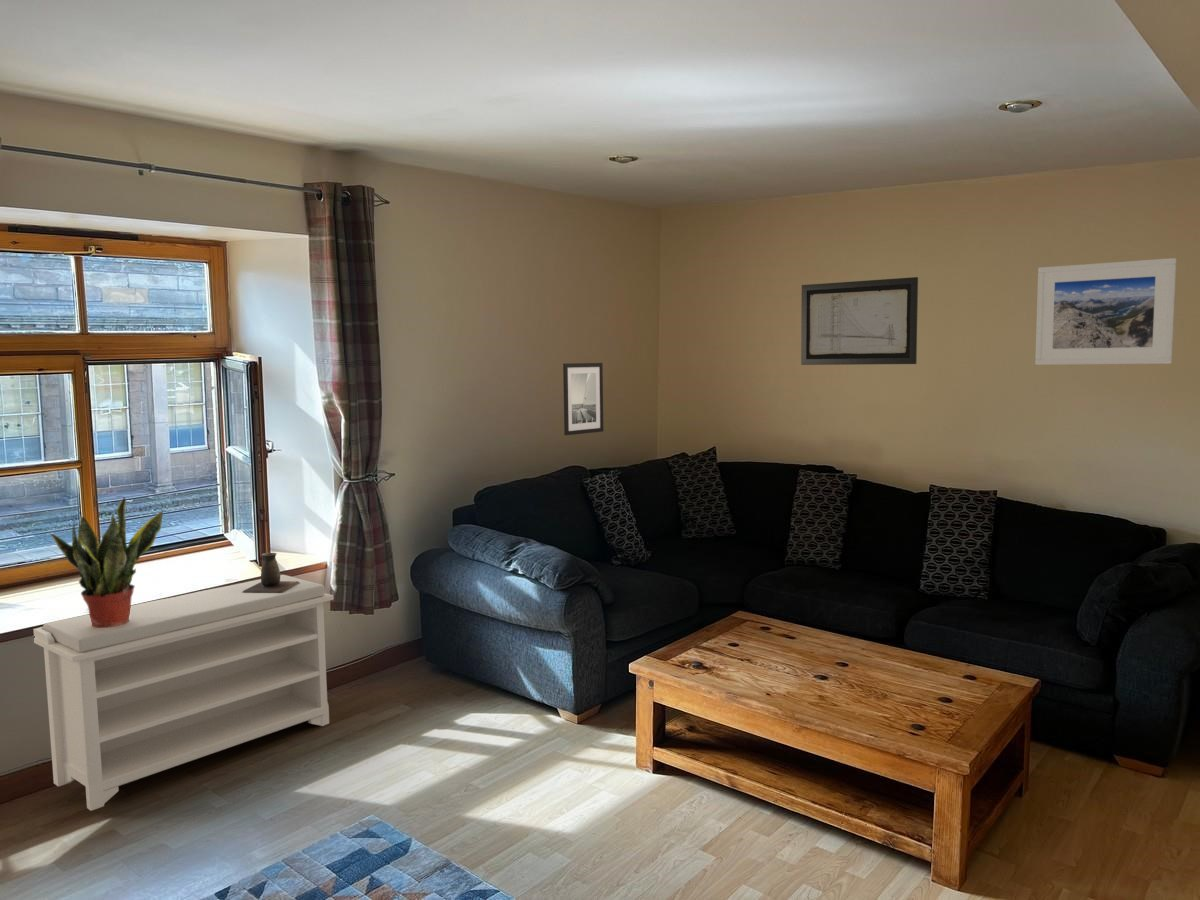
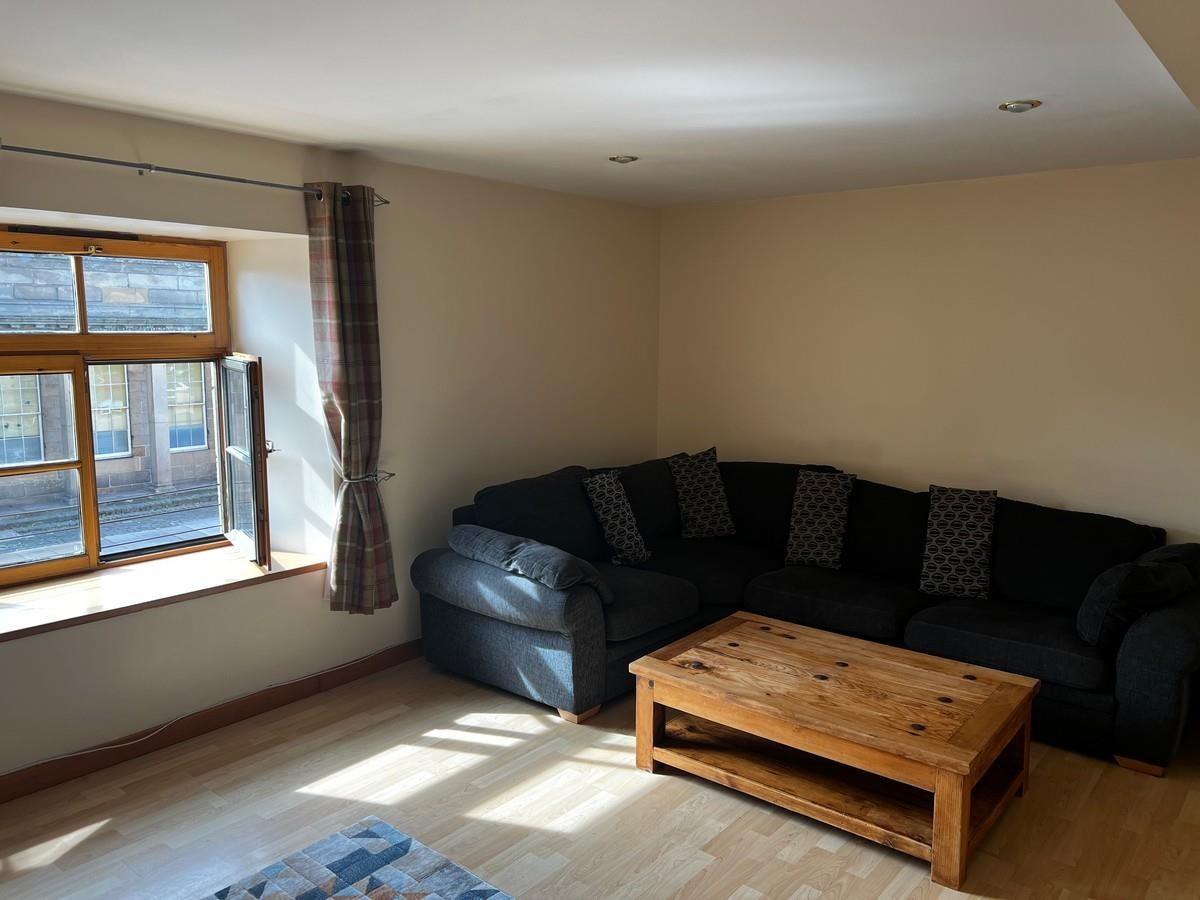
- bench [32,574,335,812]
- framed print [1034,257,1177,366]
- potted plant [48,496,164,628]
- wall art [562,362,604,436]
- decorative vase [243,552,300,592]
- wall art [800,276,919,366]
